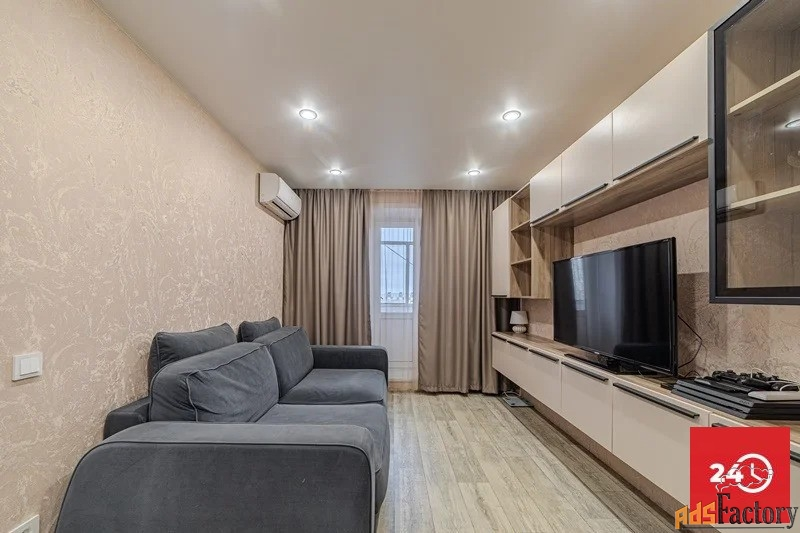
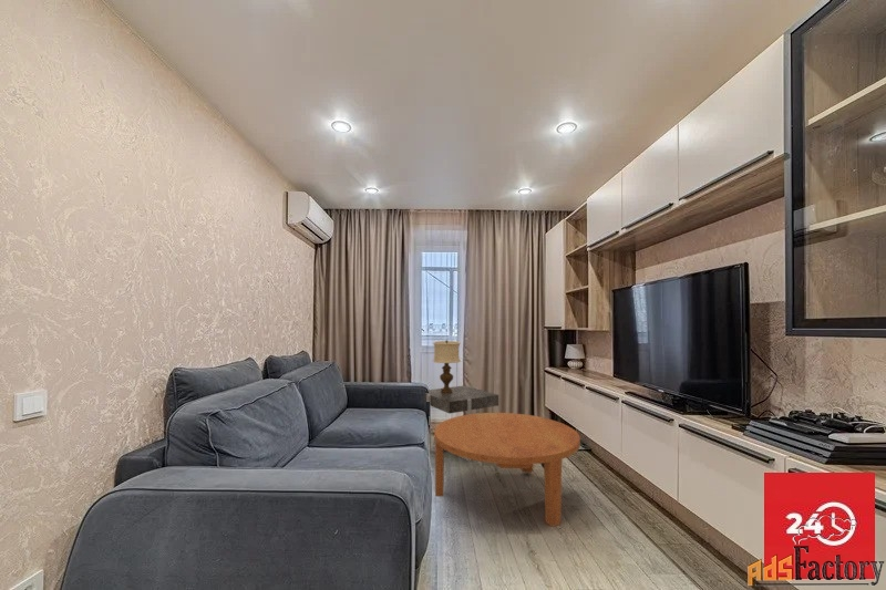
+ table lamp [432,339,462,394]
+ side table [423,384,499,463]
+ coffee table [433,412,581,528]
